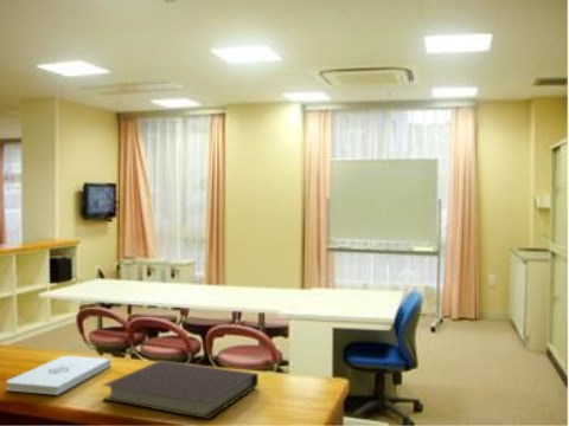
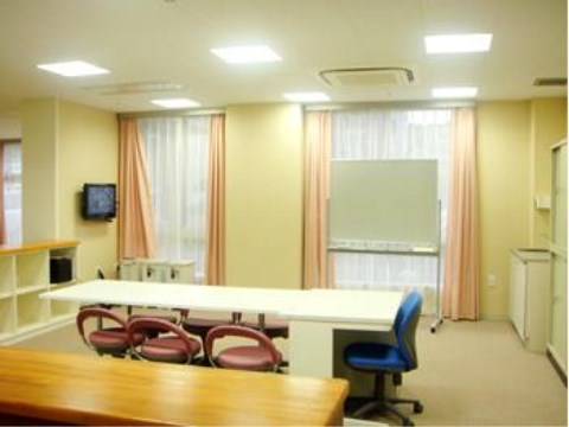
- notebook [101,359,260,420]
- notepad [6,355,113,396]
